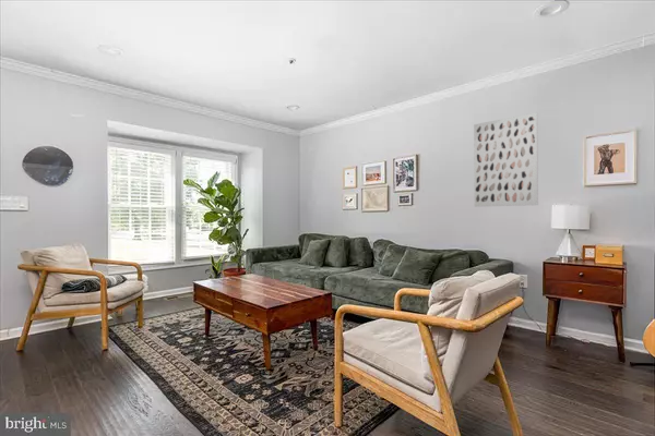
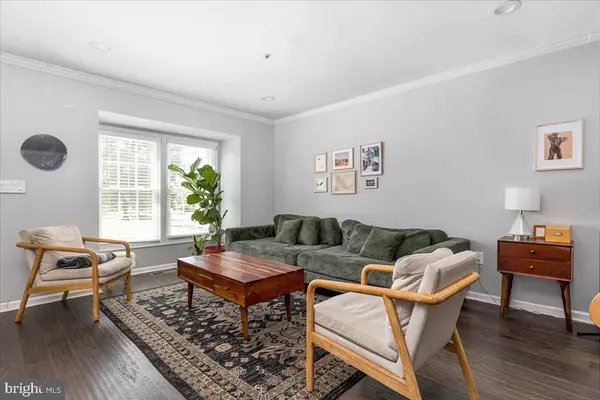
- wall art [473,111,539,208]
